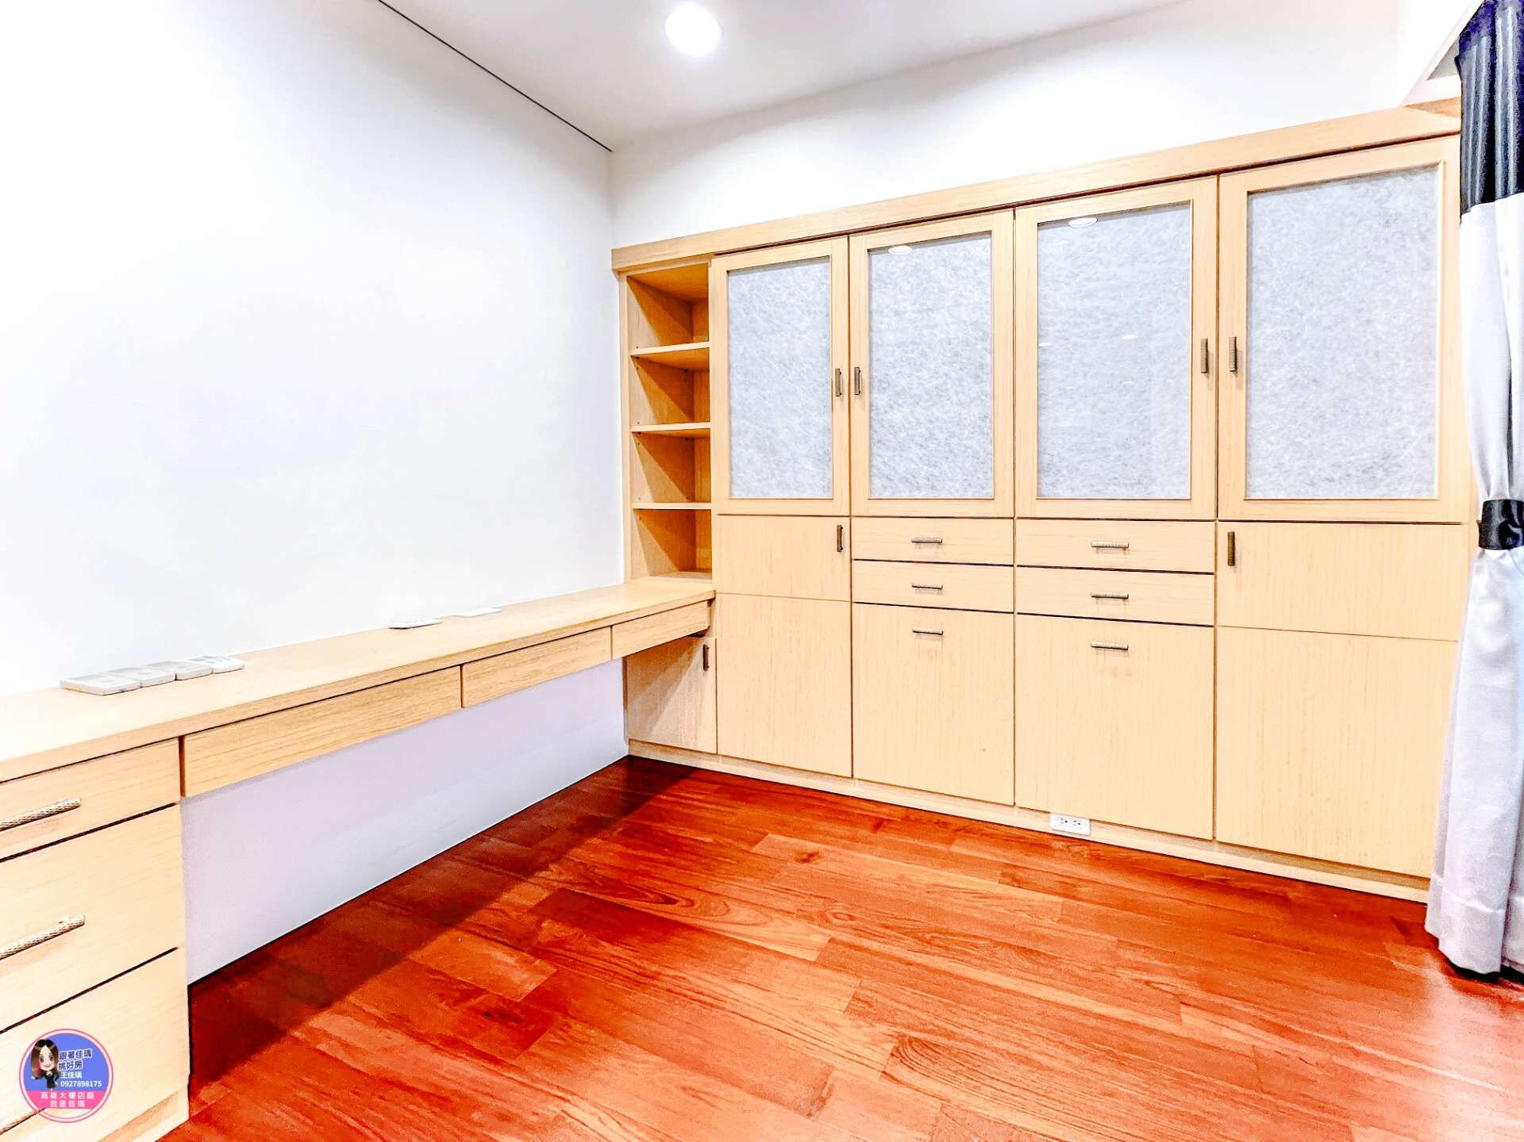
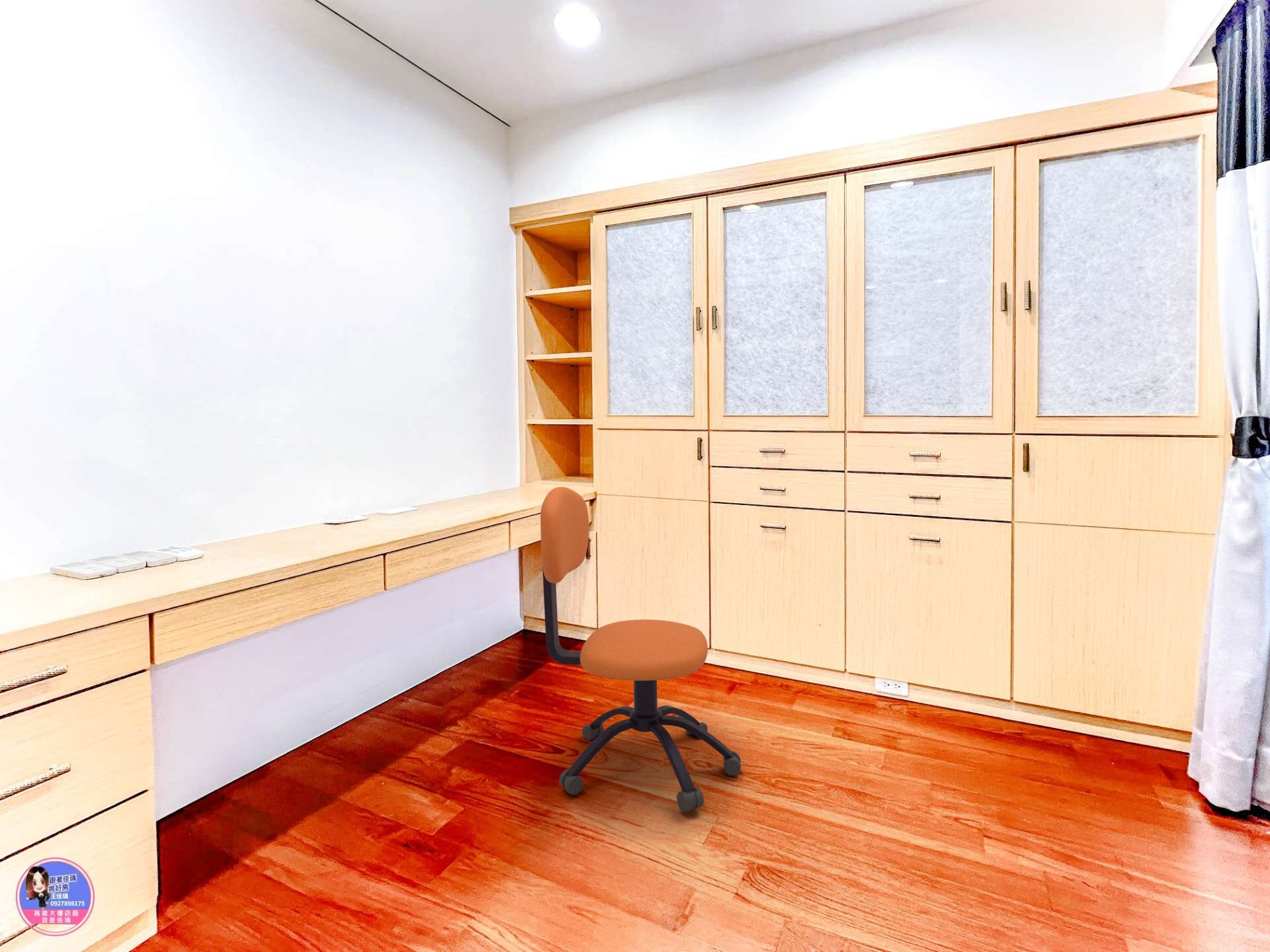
+ office chair [540,486,741,813]
